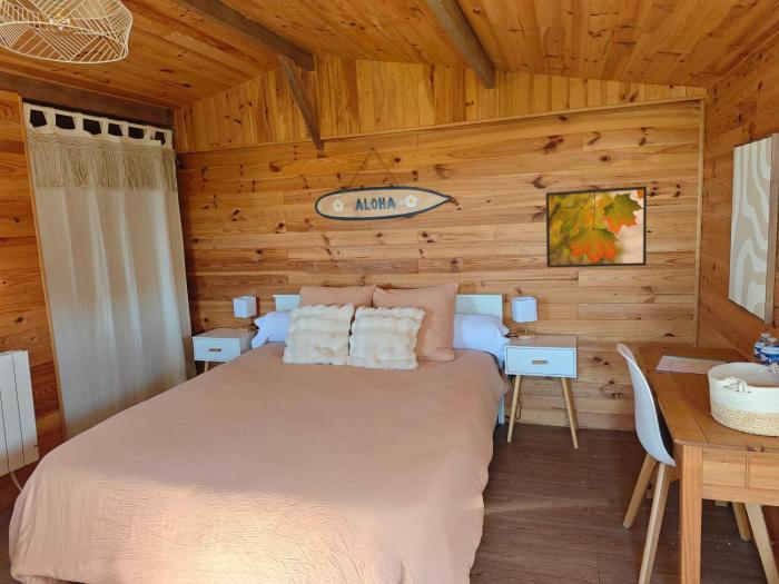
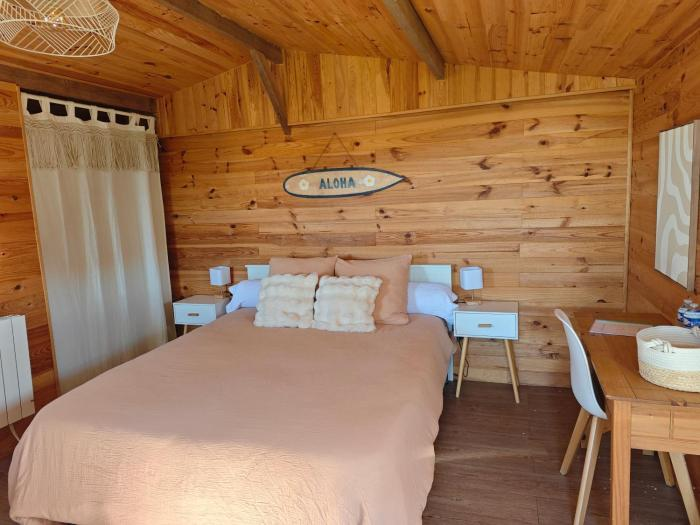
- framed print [545,185,648,268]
